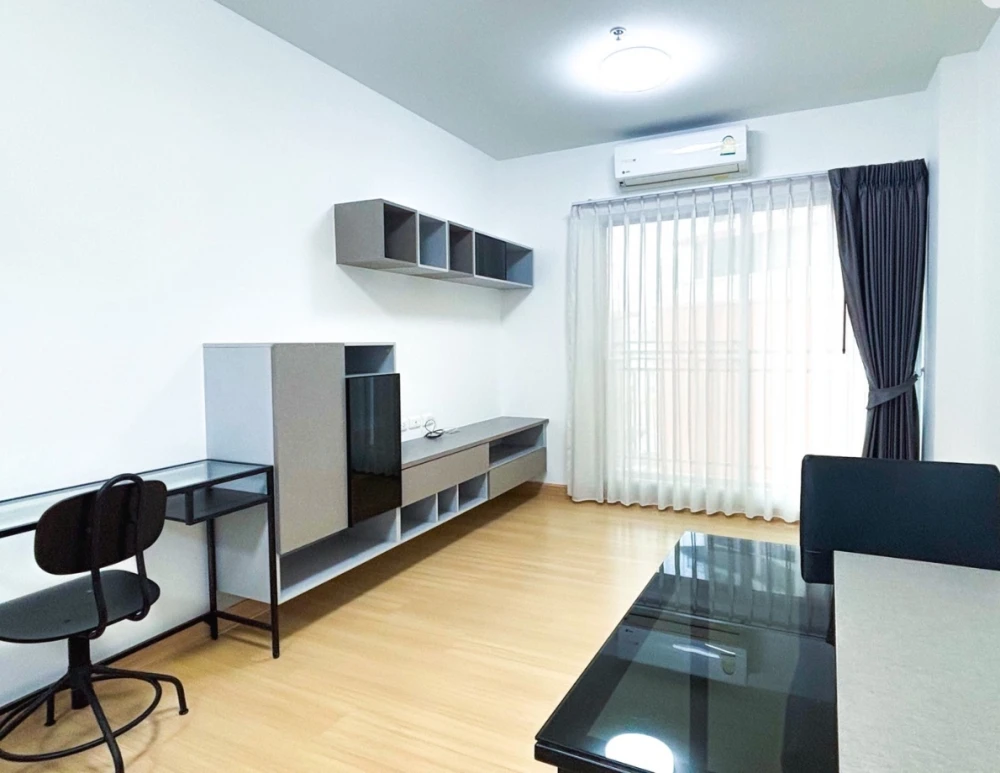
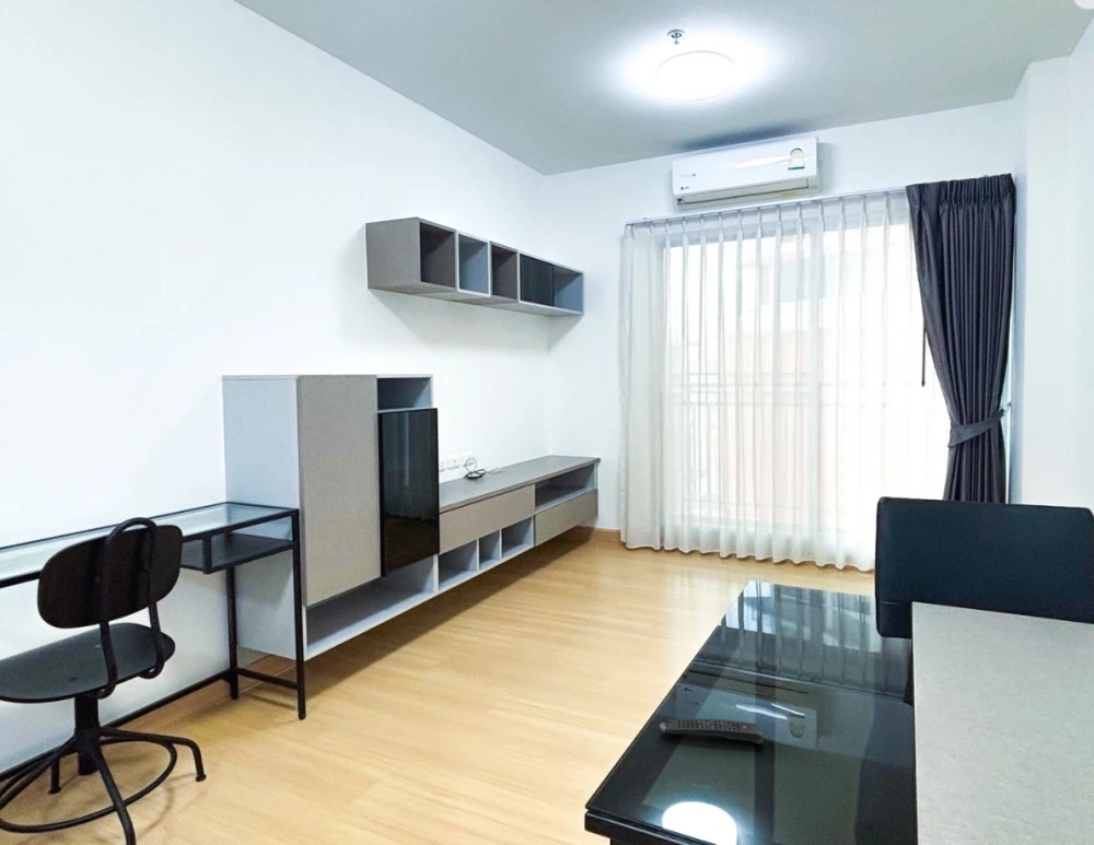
+ remote control [659,718,765,744]
